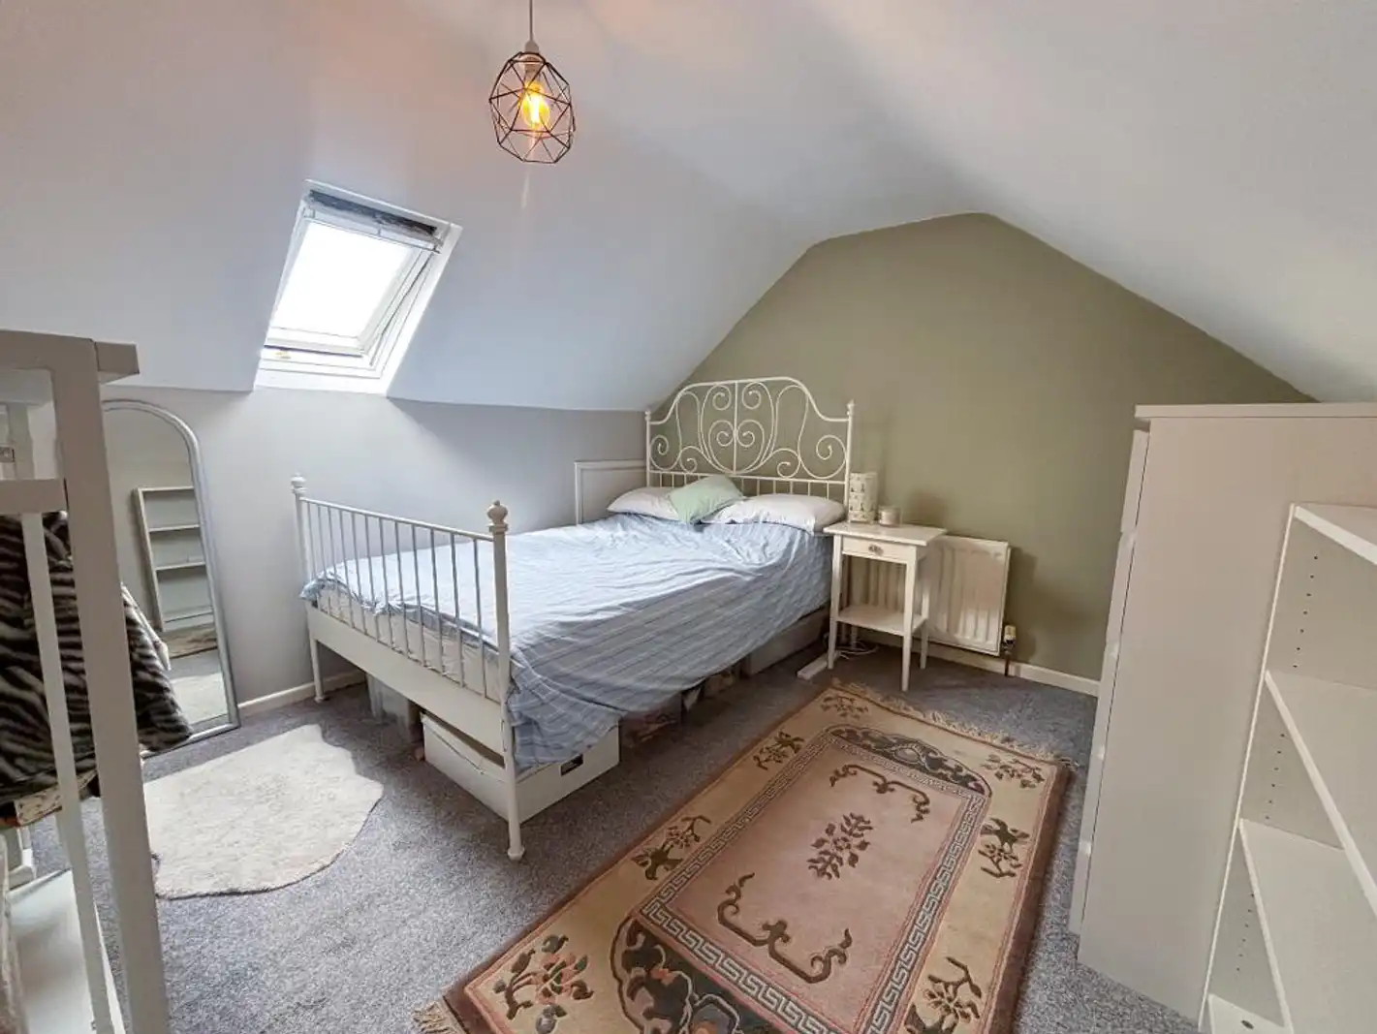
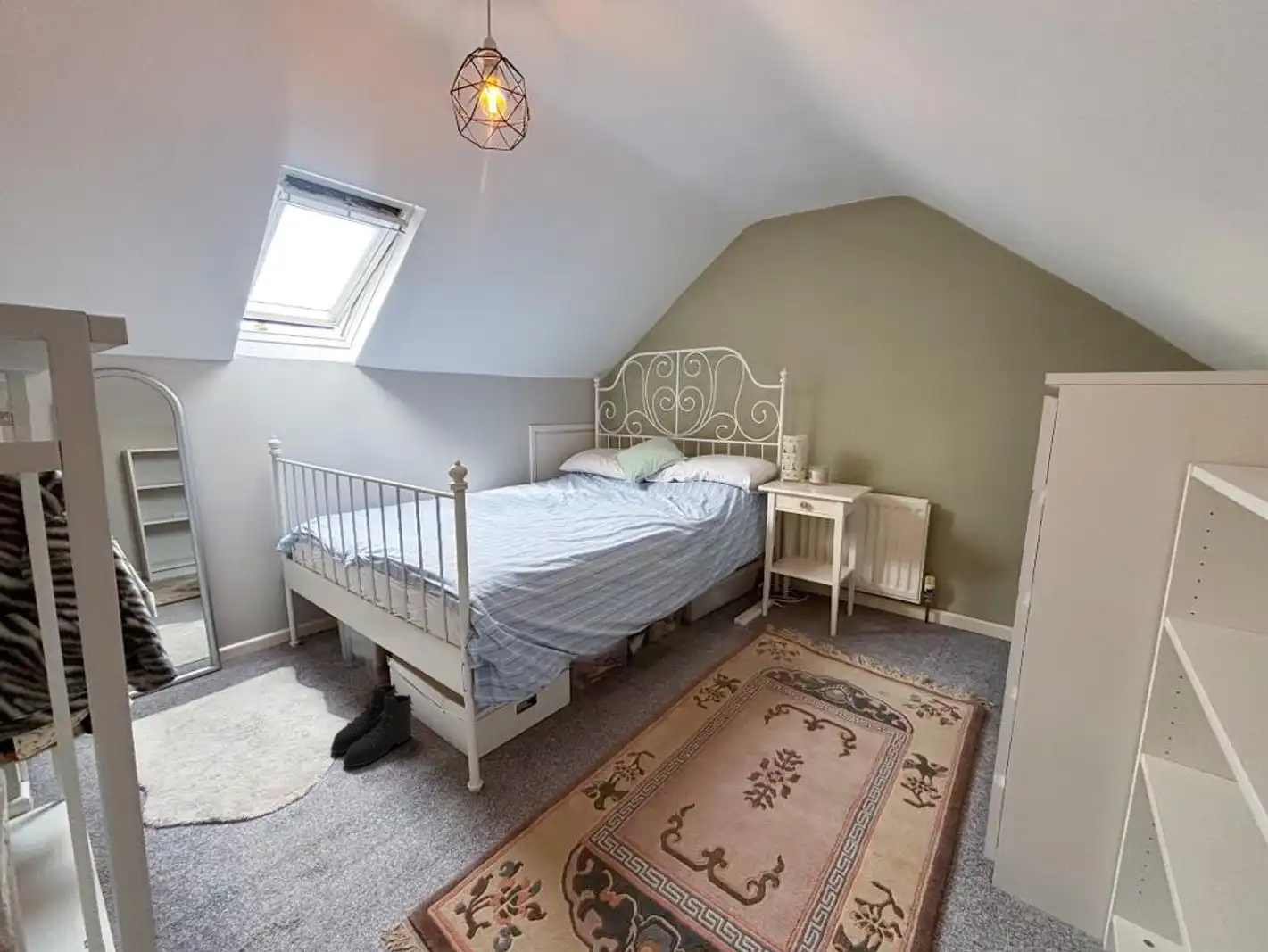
+ boots [330,683,415,767]
